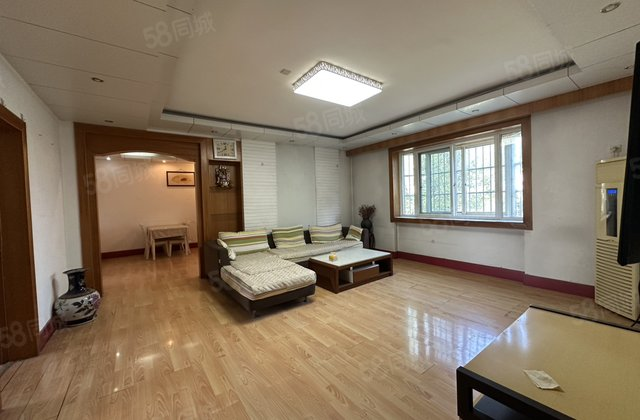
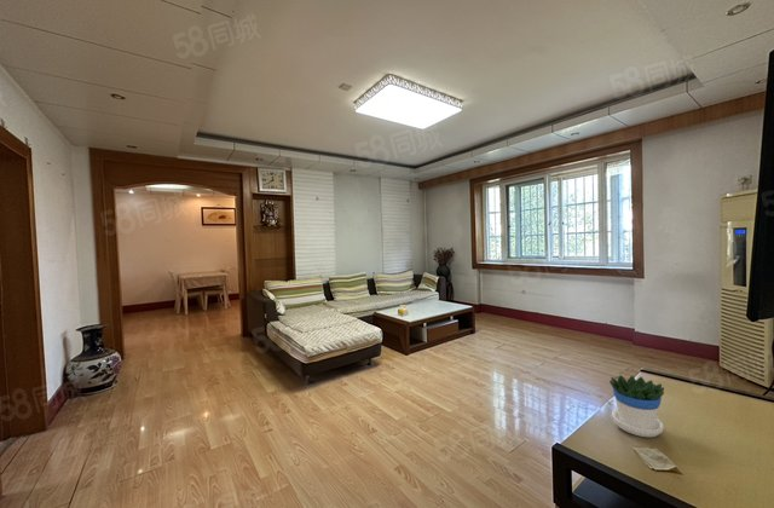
+ flowerpot [608,374,665,438]
